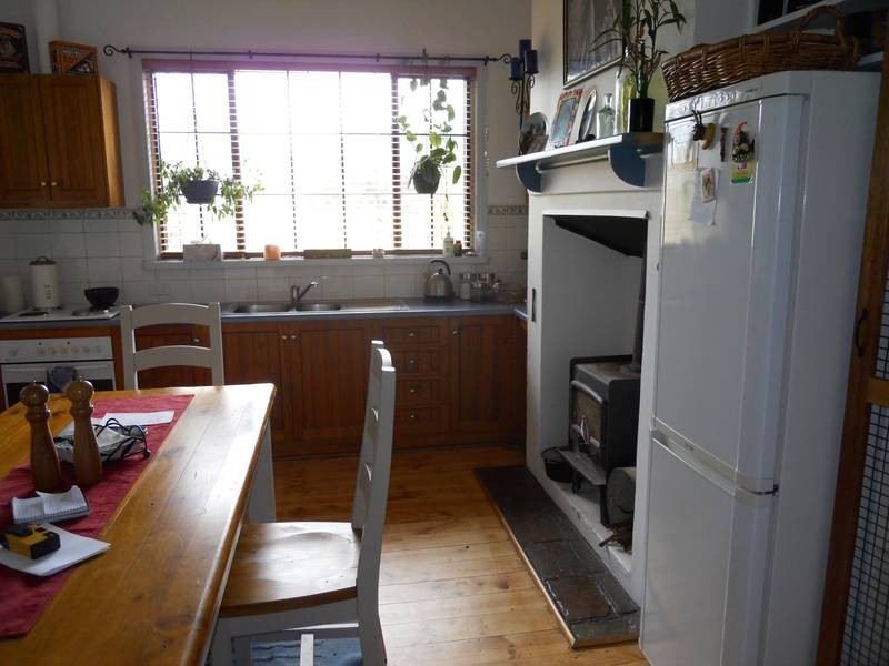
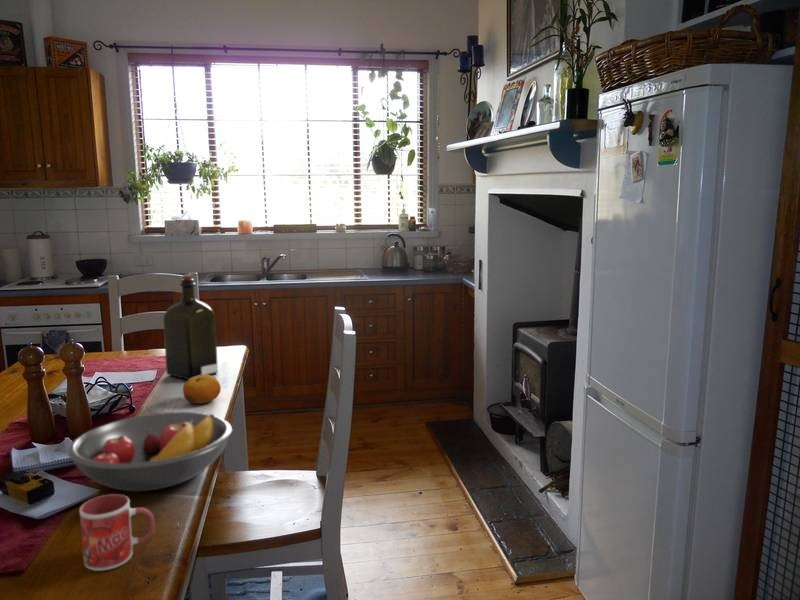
+ fruit [182,375,222,405]
+ mug [79,493,156,572]
+ fruit bowl [67,411,234,492]
+ liquor [162,274,219,381]
